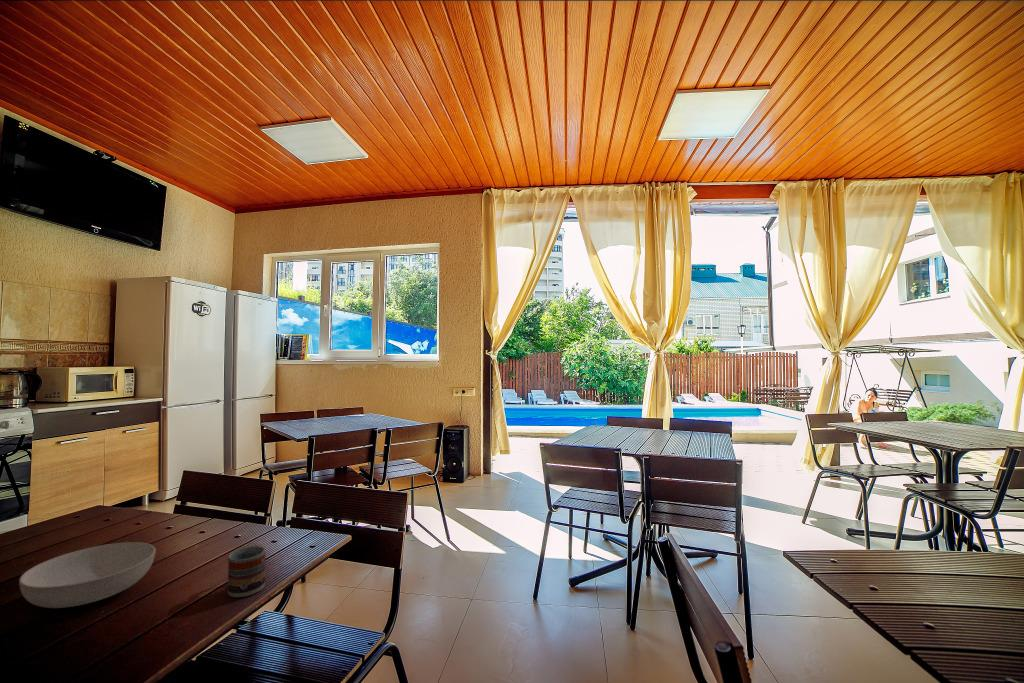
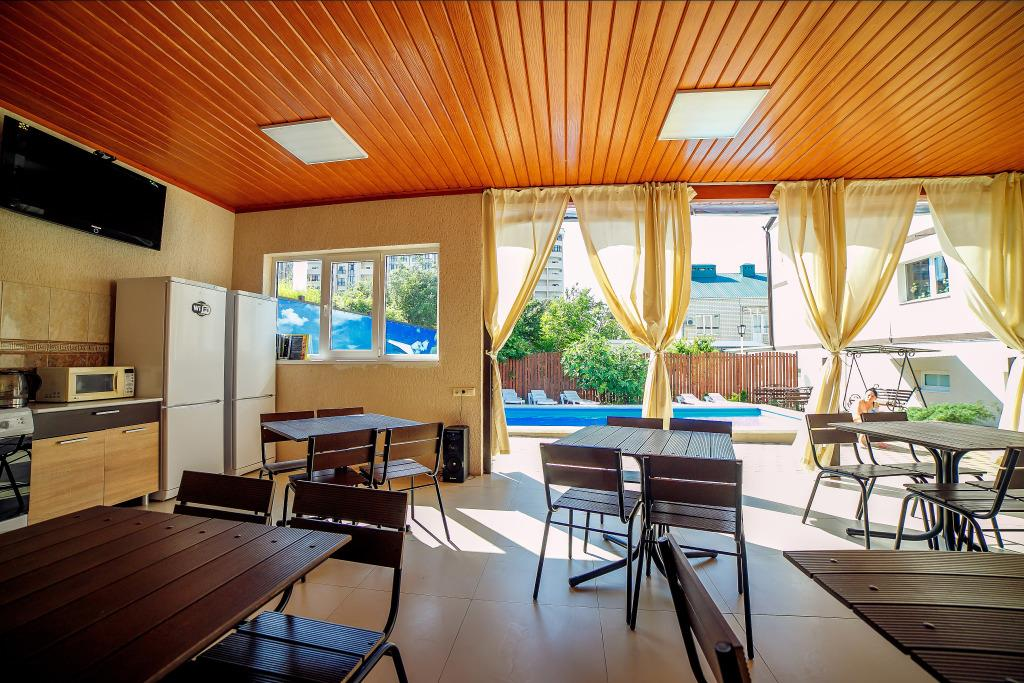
- cup [227,545,267,599]
- serving bowl [18,541,157,609]
